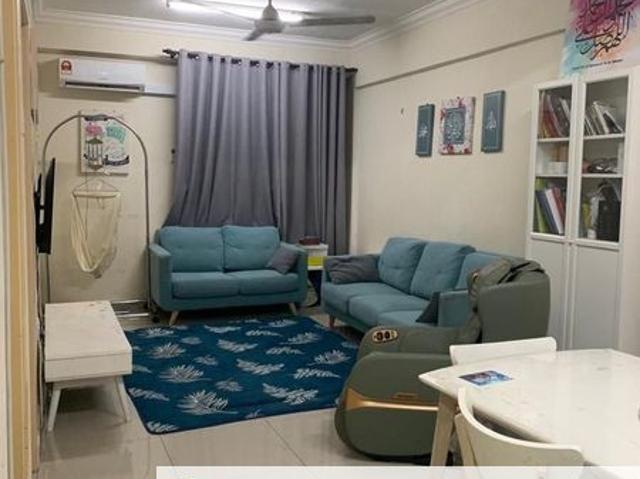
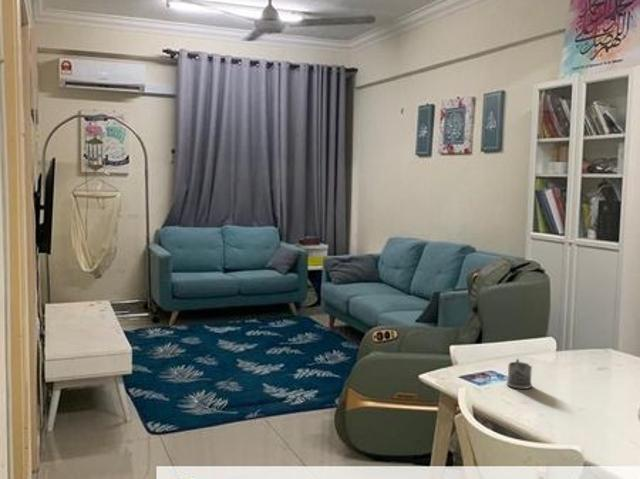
+ tea glass holder [505,358,533,390]
